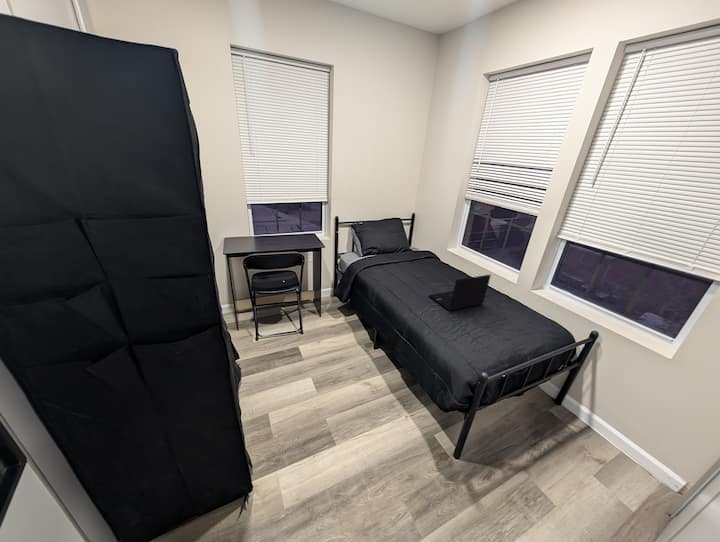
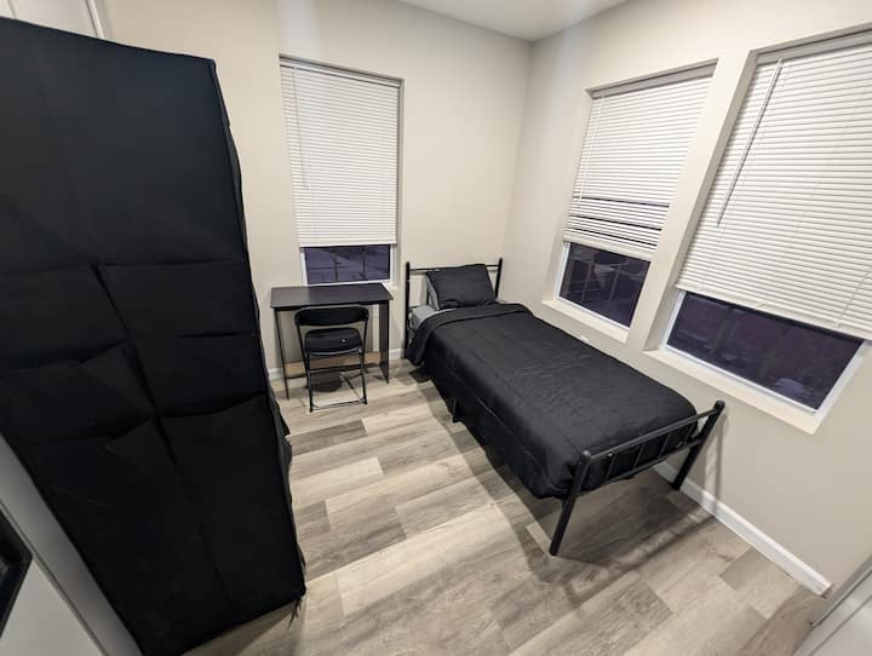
- laptop [428,274,492,312]
